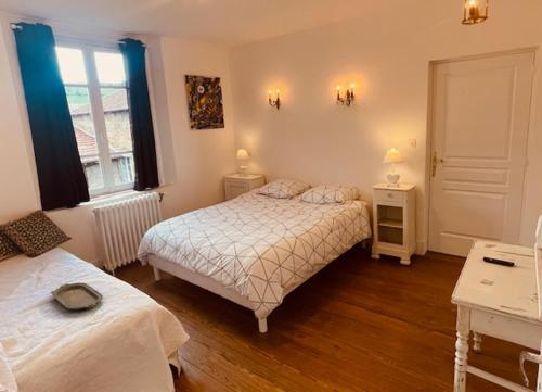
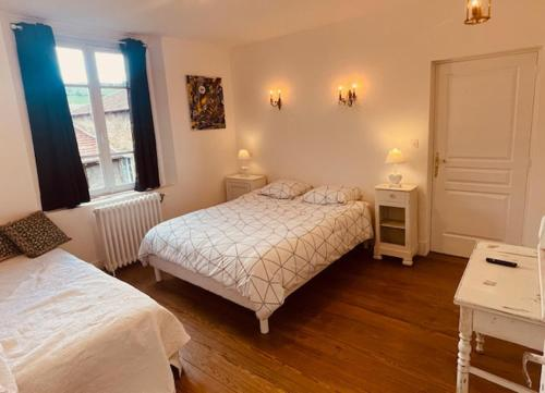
- serving tray [49,282,104,312]
